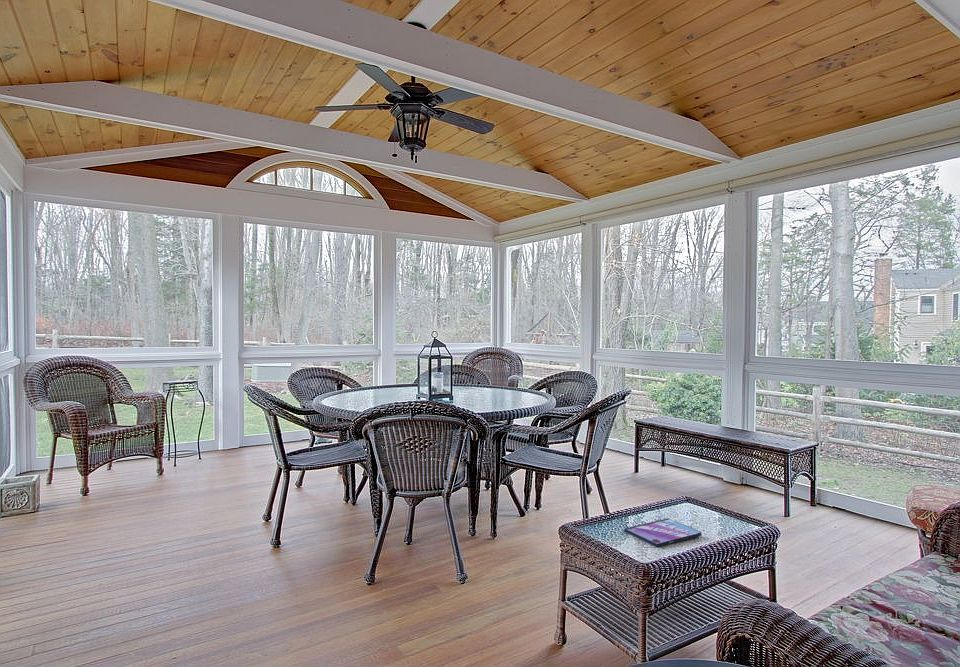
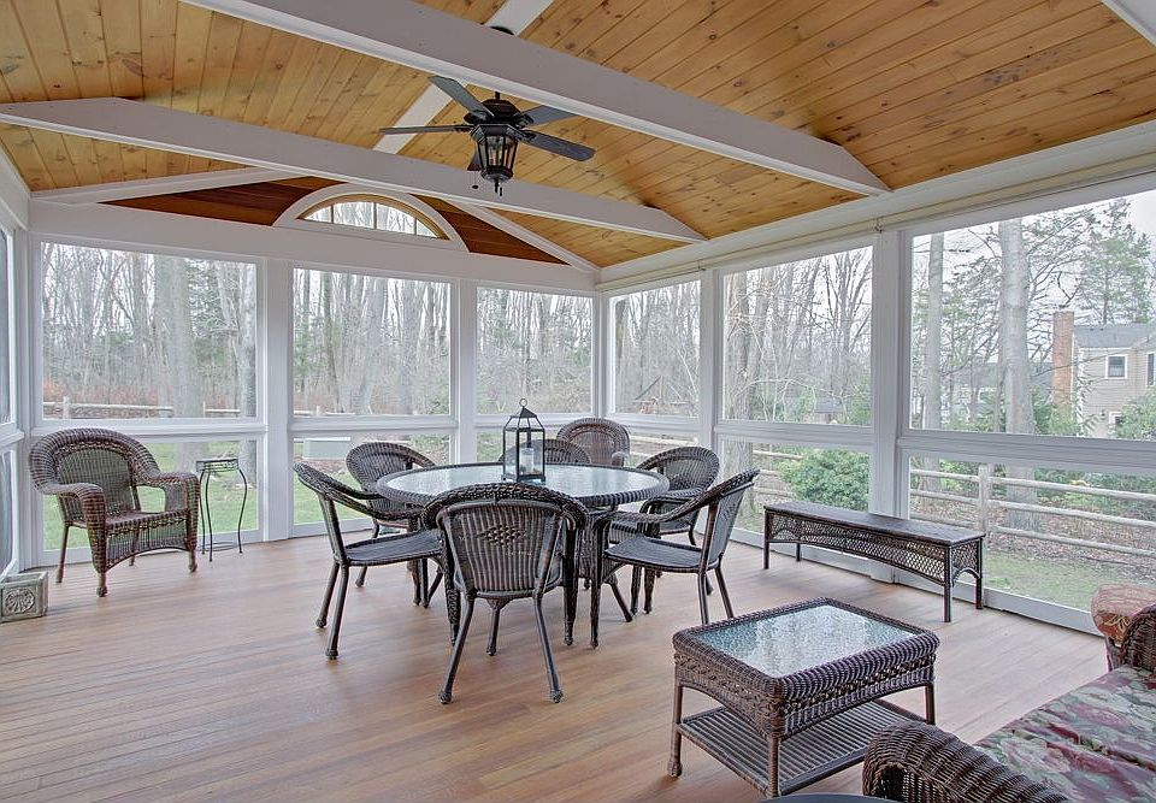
- video game case [623,518,702,548]
